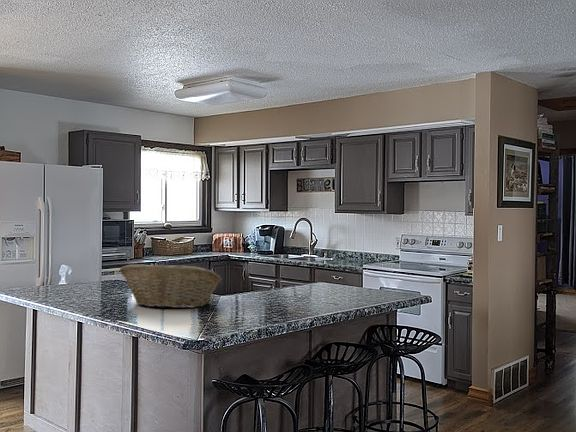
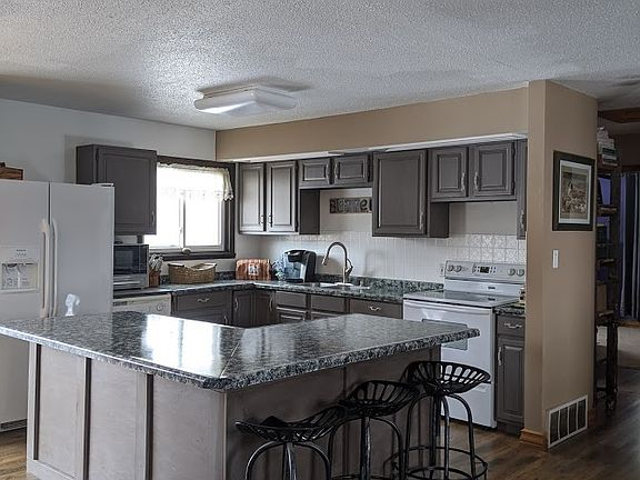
- fruit basket [119,263,223,309]
